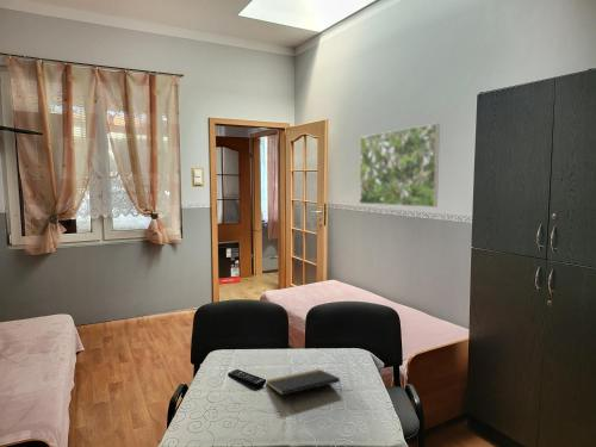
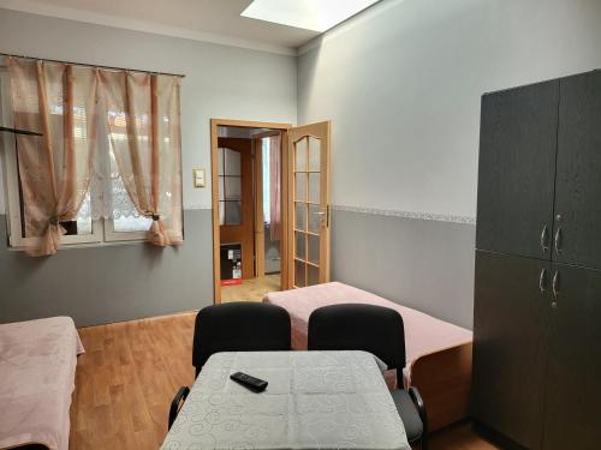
- notepad [265,368,342,396]
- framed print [359,123,441,209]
